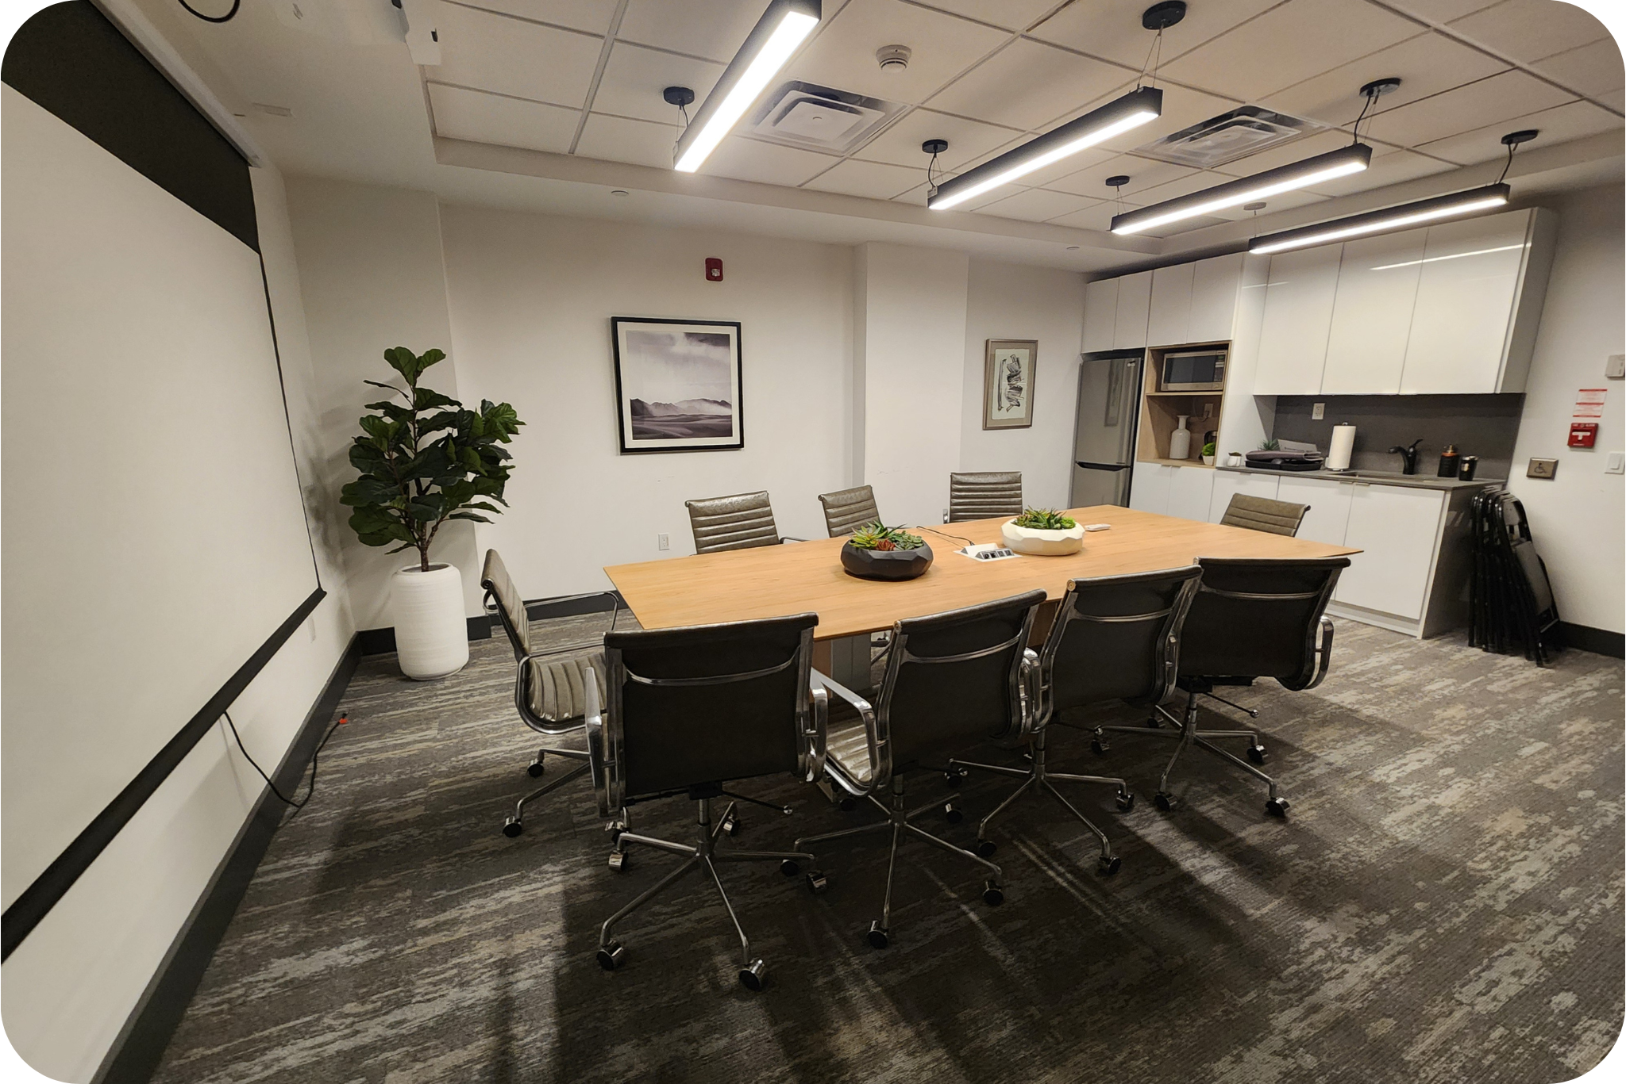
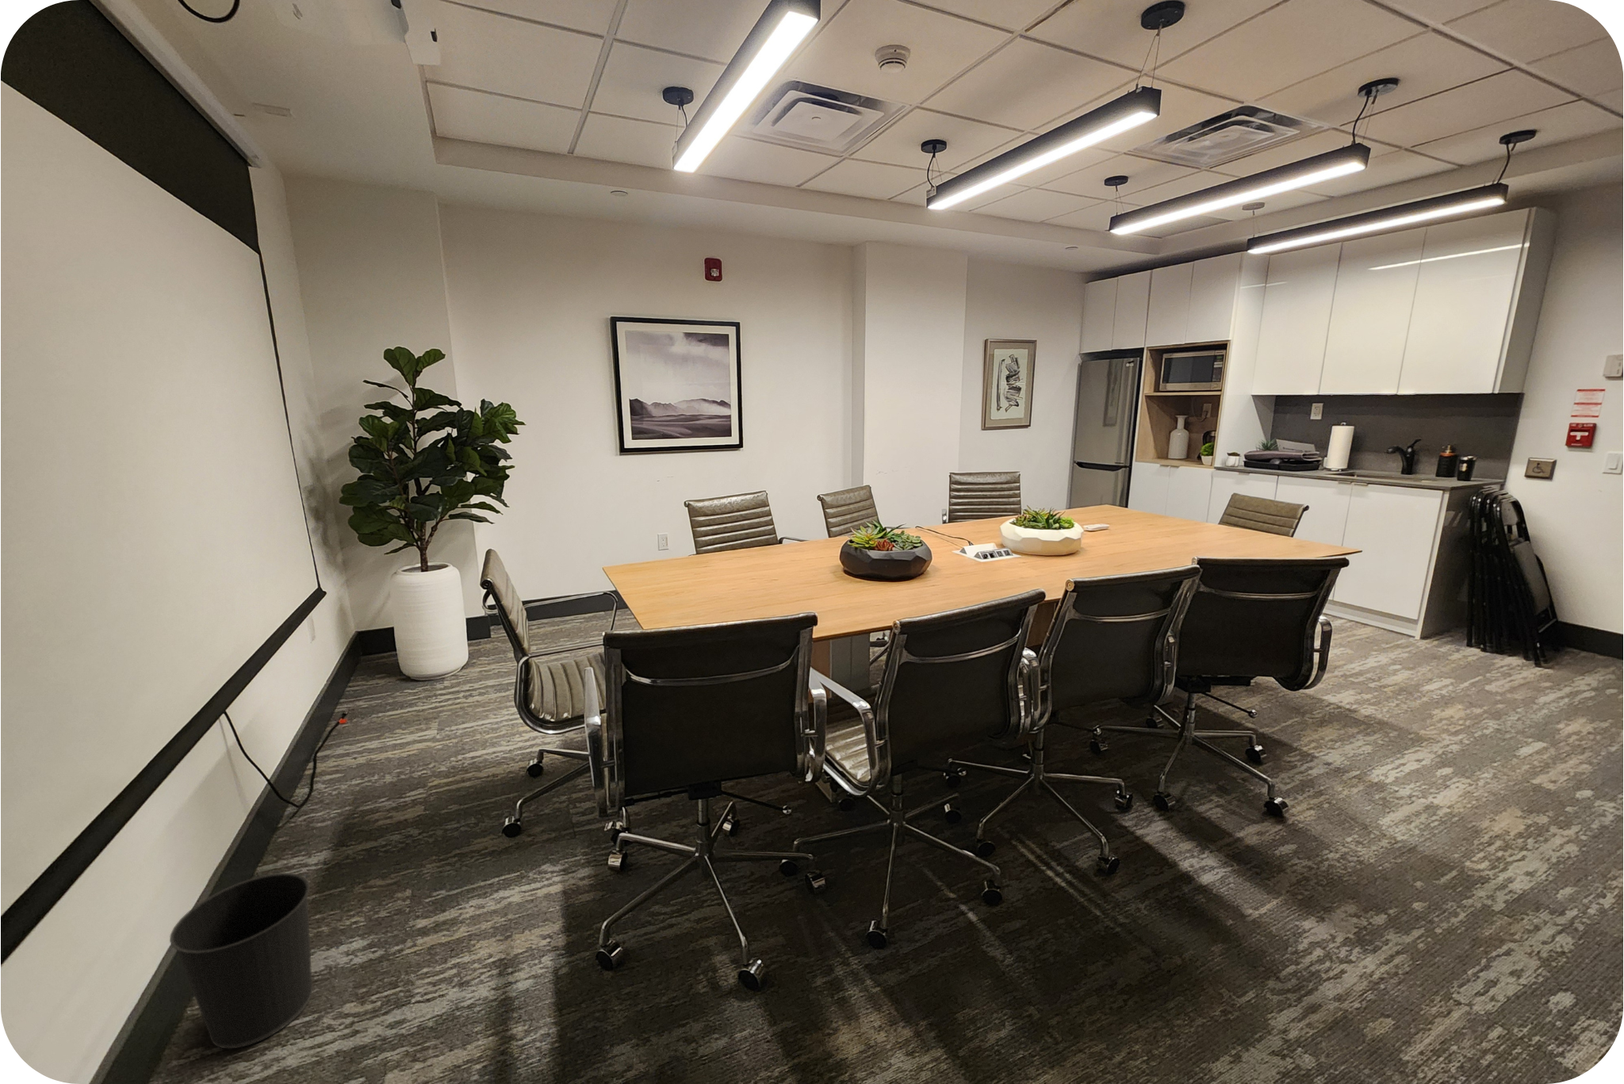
+ wastebasket [169,872,313,1049]
